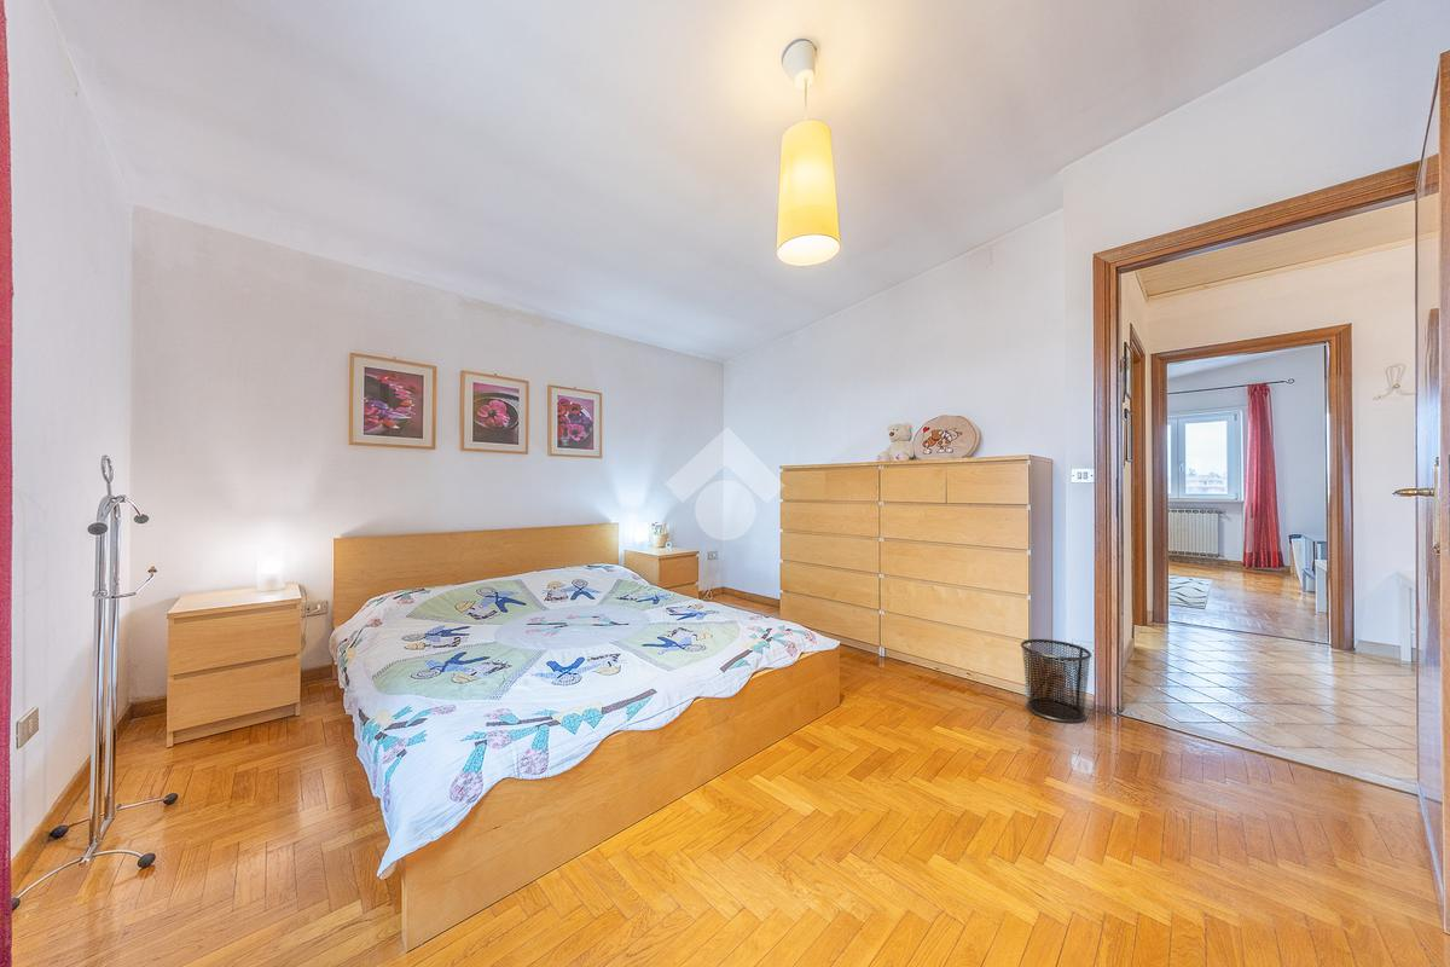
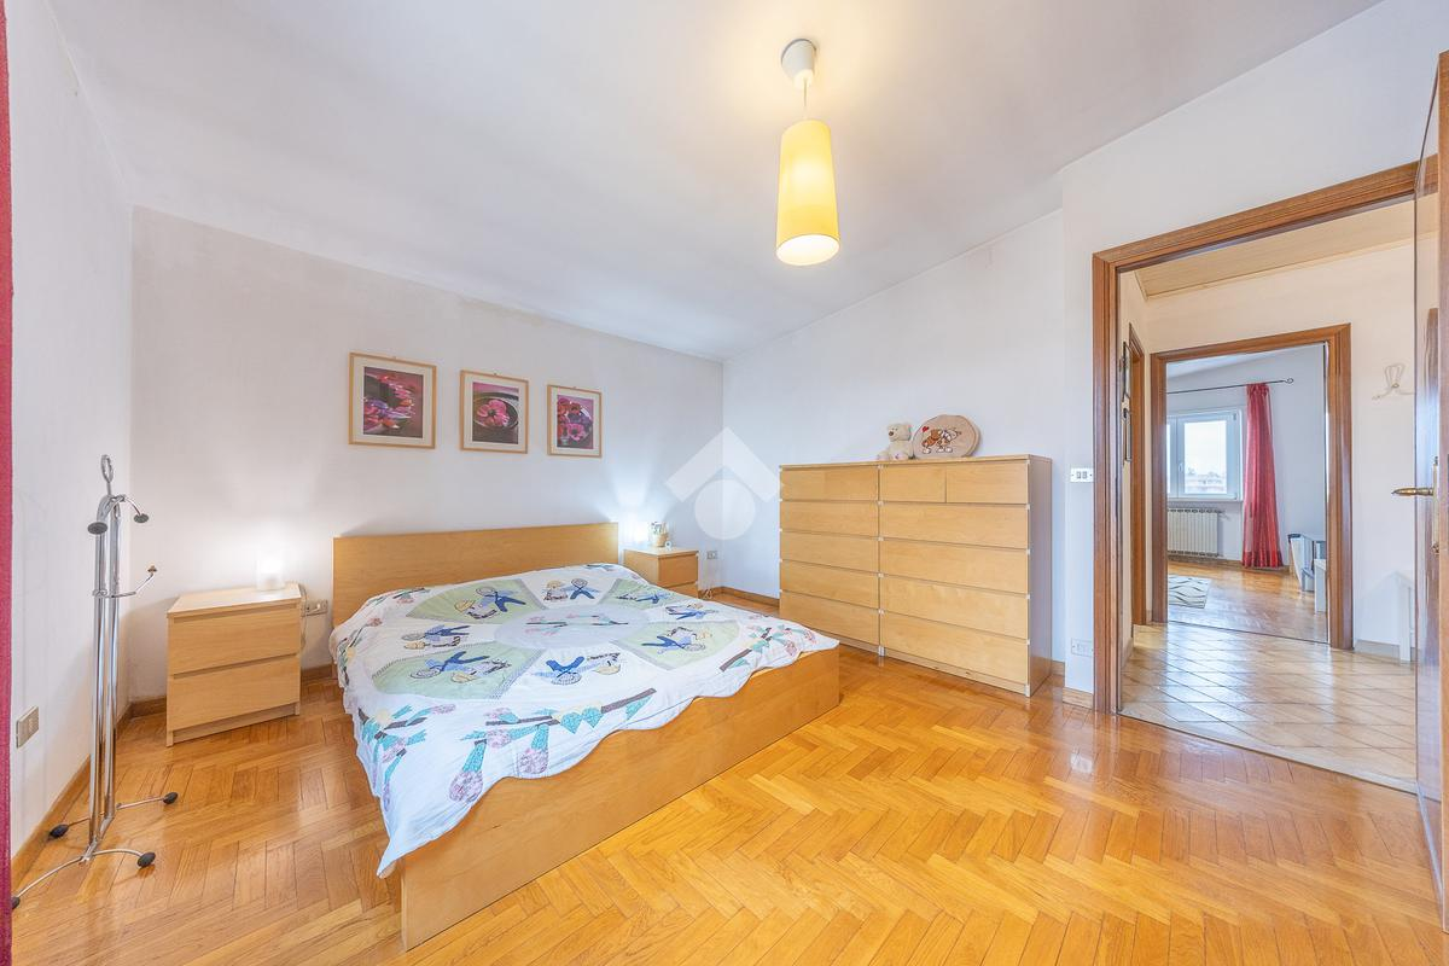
- waste bin [1020,638,1092,724]
